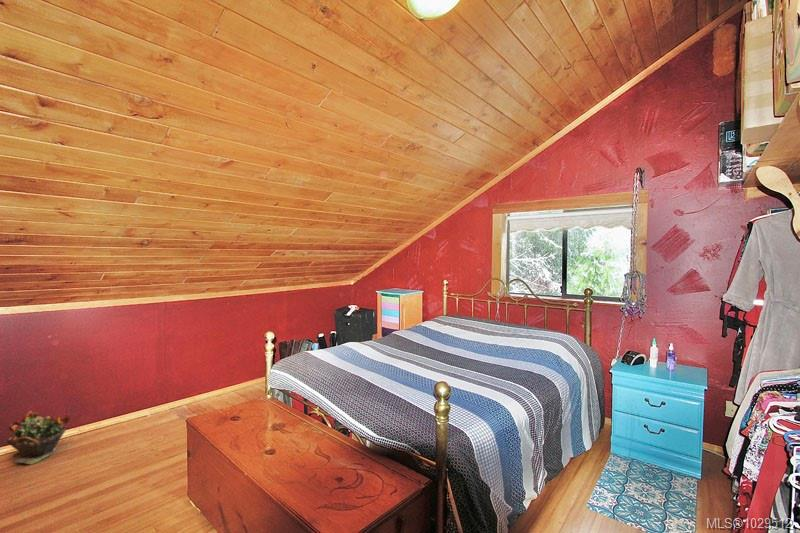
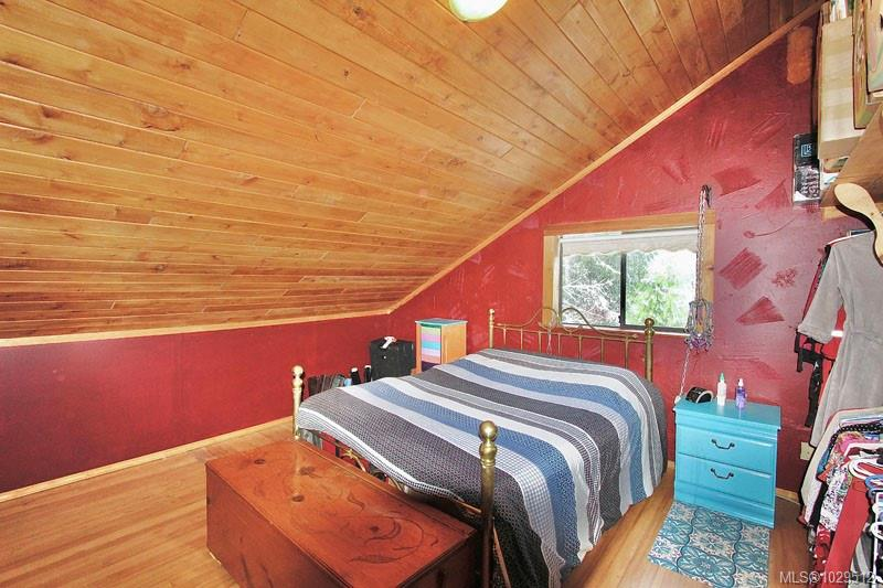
- potted plant [6,409,72,465]
